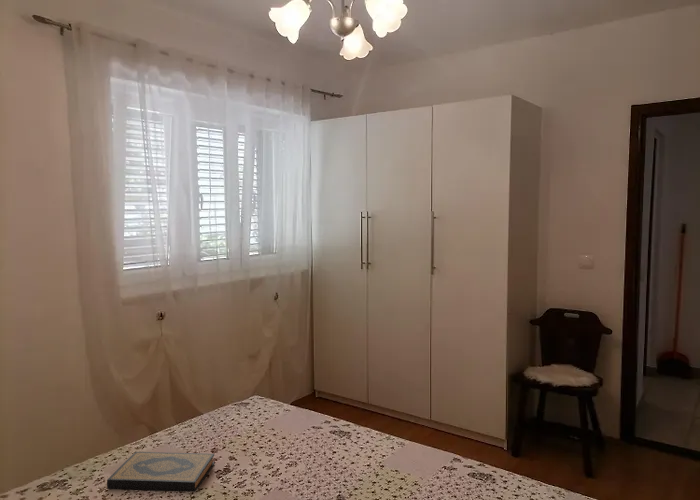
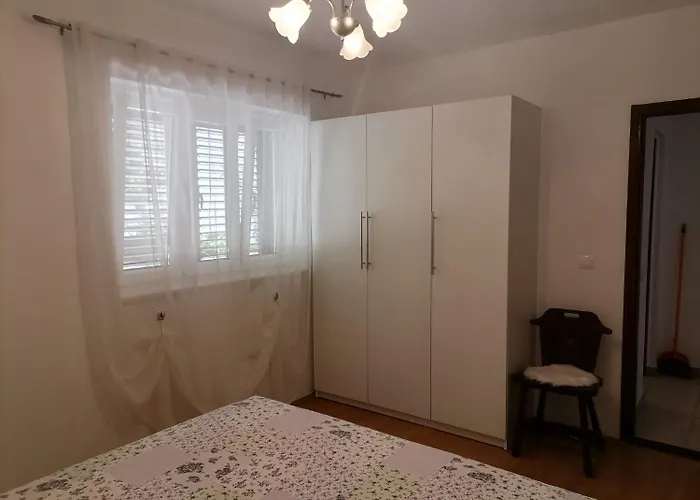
- hardback book [106,451,215,493]
